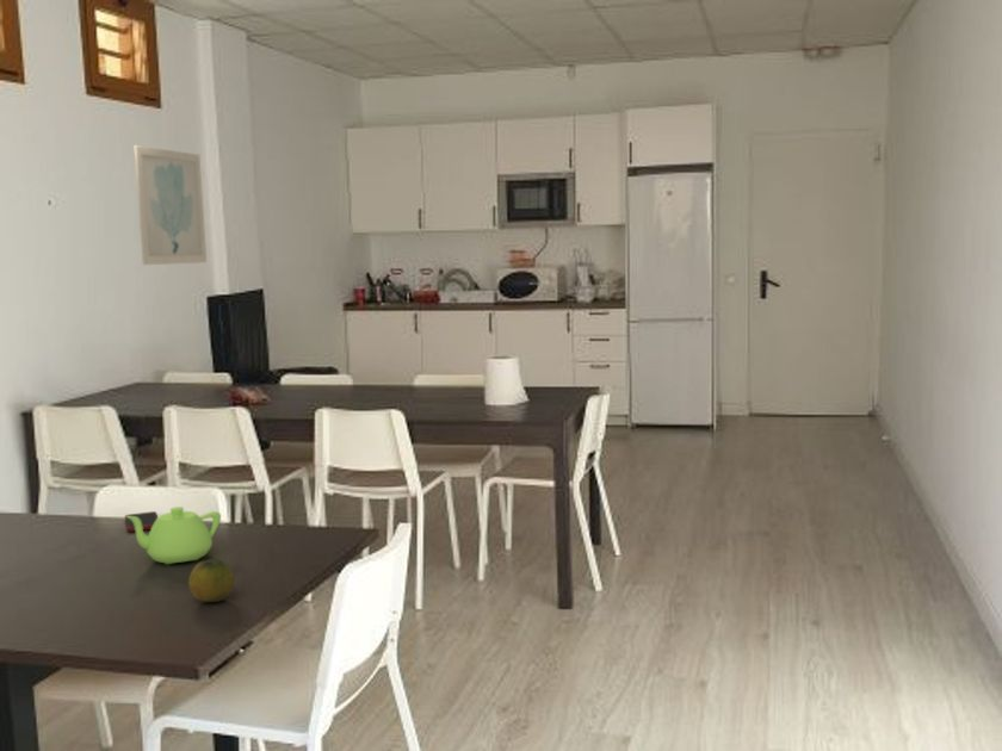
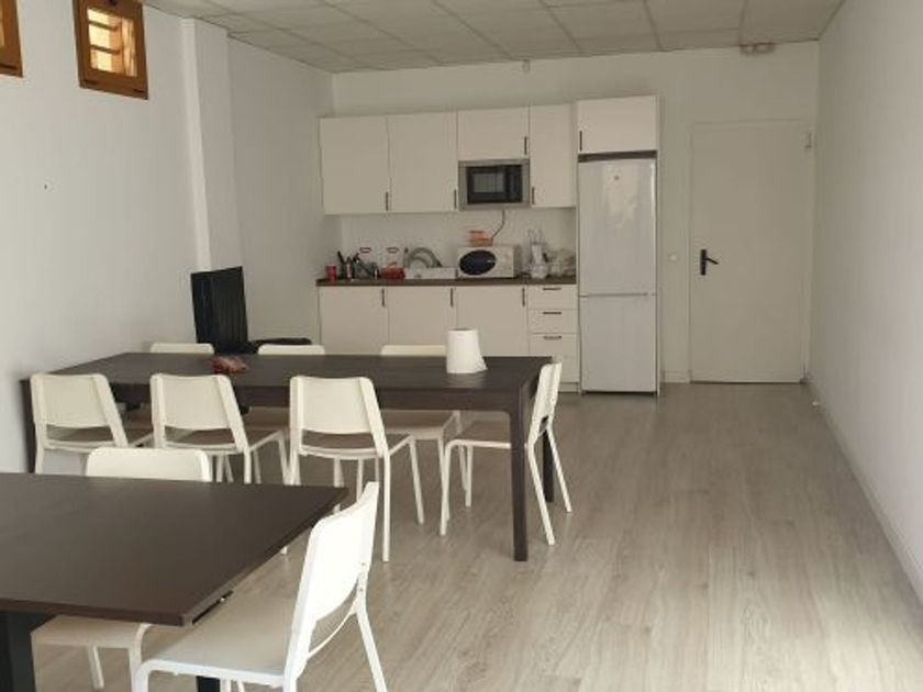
- cell phone [124,510,159,533]
- teapot [126,505,222,565]
- fruit [187,558,235,603]
- wall art [134,144,208,266]
